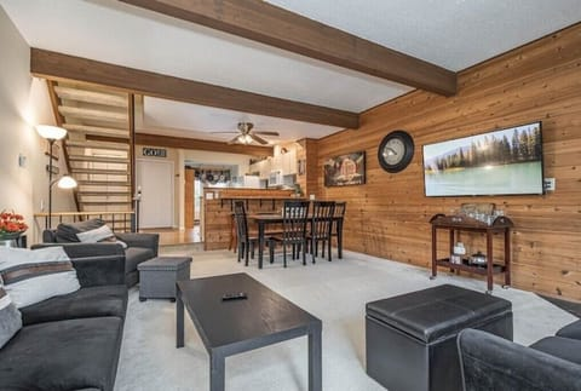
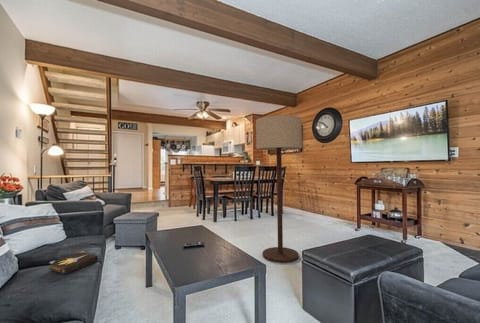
+ floor lamp [255,114,303,264]
+ hardback book [48,250,99,276]
